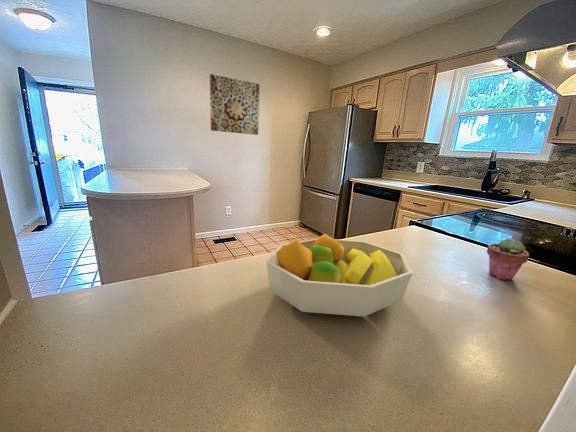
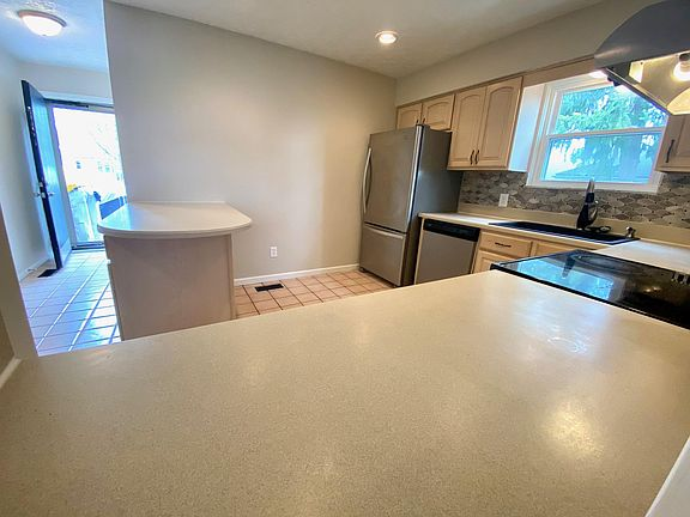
- potted succulent [486,237,530,281]
- fruit bowl [265,233,414,318]
- wall art [209,73,260,136]
